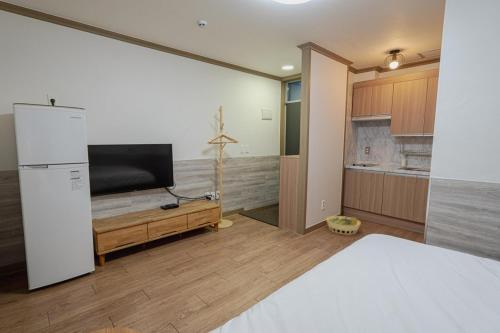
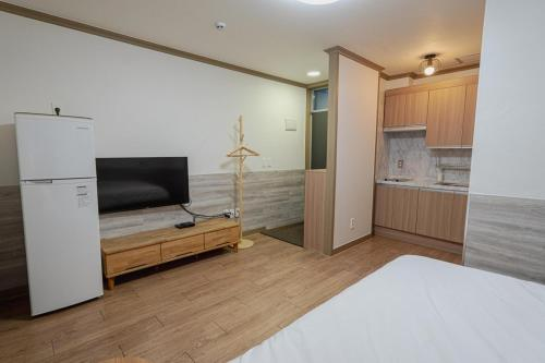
- laundry basket [325,215,362,236]
